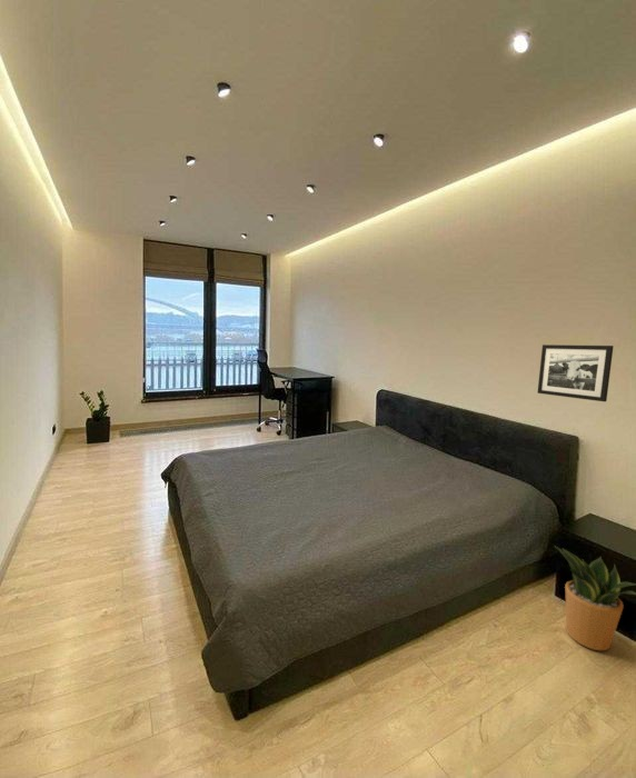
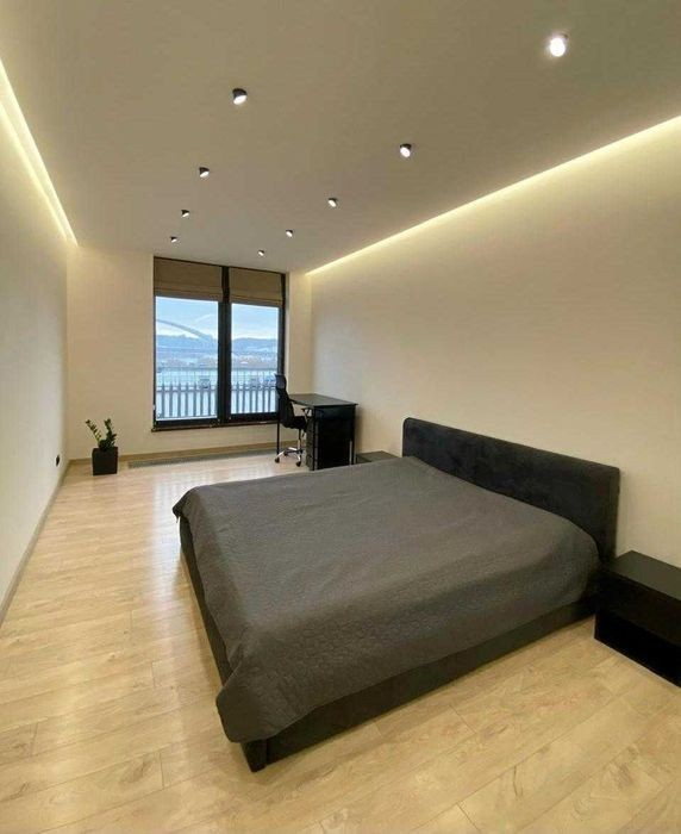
- picture frame [537,343,615,402]
- potted plant [553,545,636,651]
